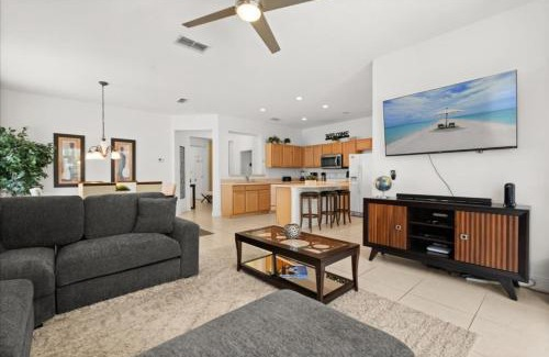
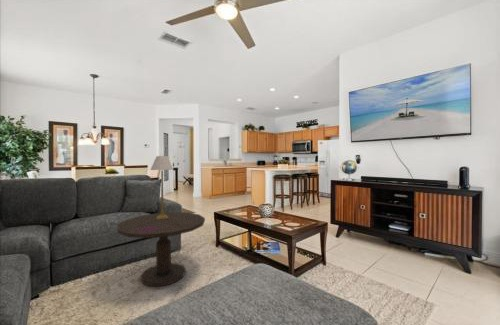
+ side table [116,211,206,288]
+ table lamp [149,155,175,220]
